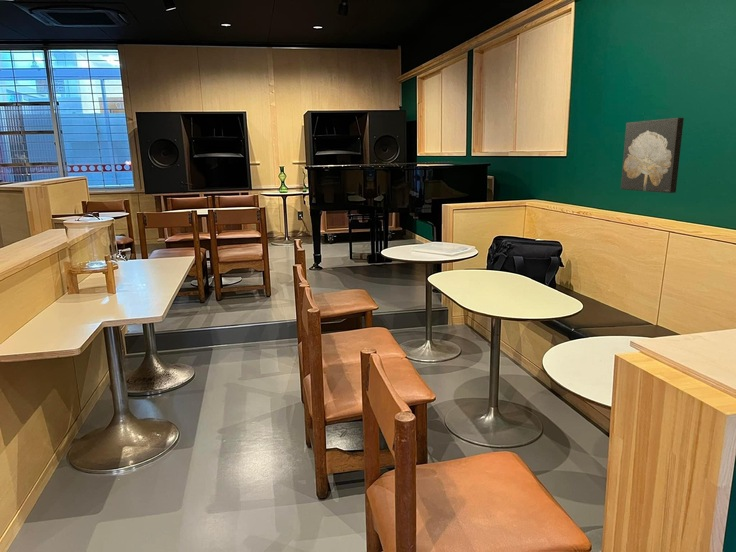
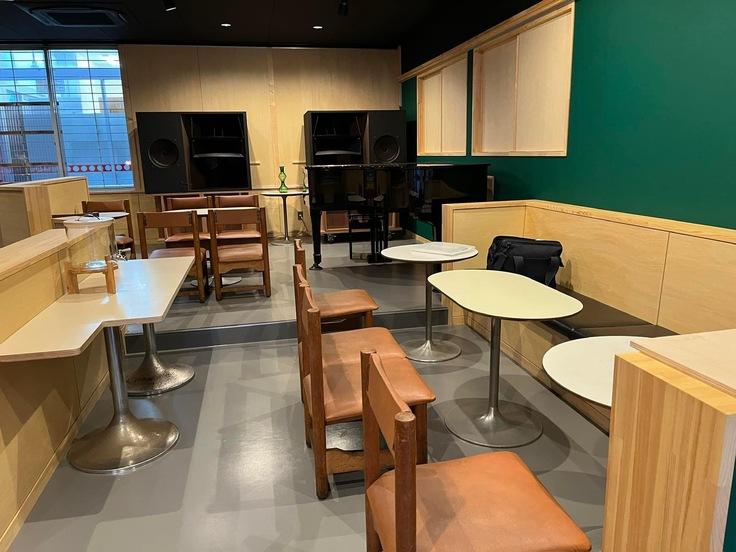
- wall art [620,117,685,194]
